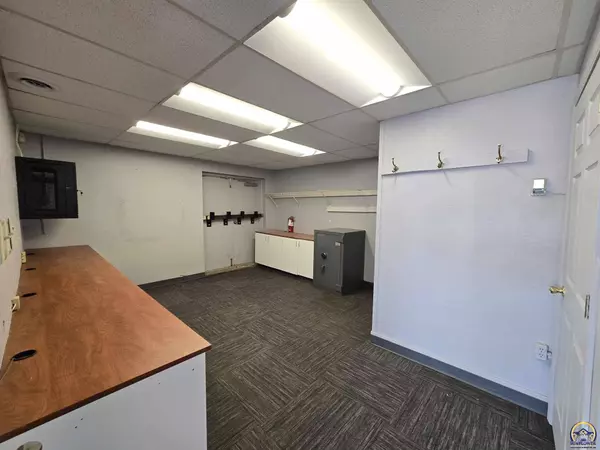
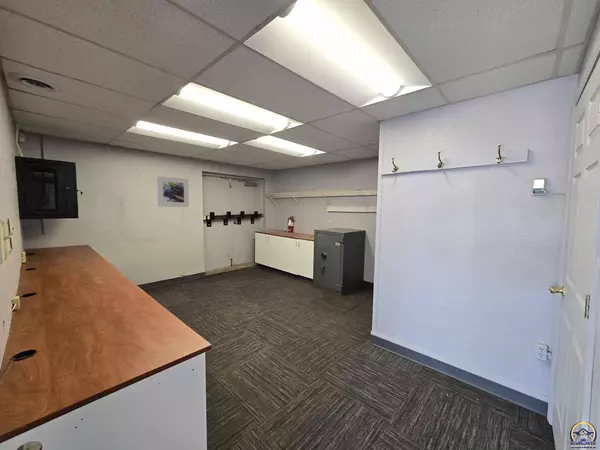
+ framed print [156,175,190,208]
